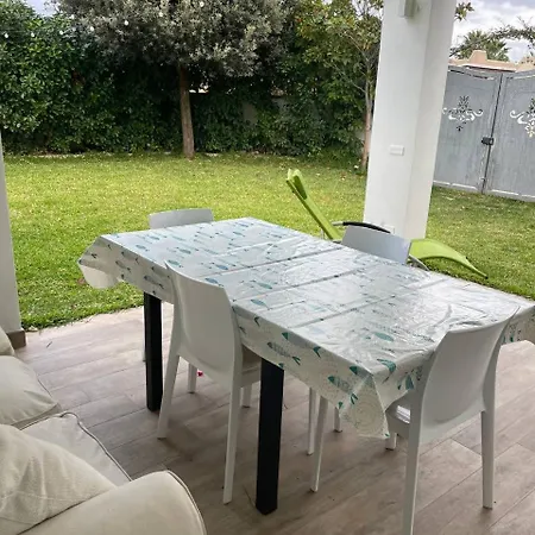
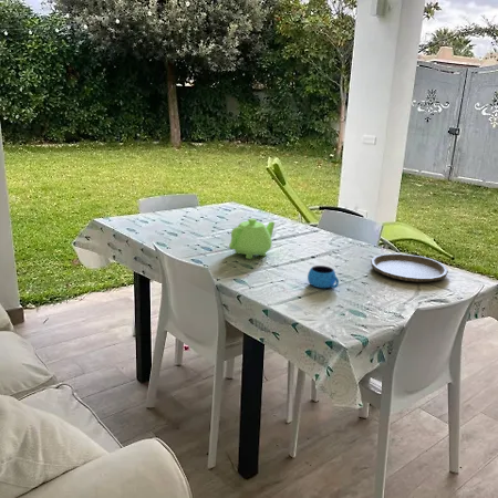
+ plate [370,252,449,283]
+ mug [307,264,340,289]
+ teapot [228,218,276,260]
